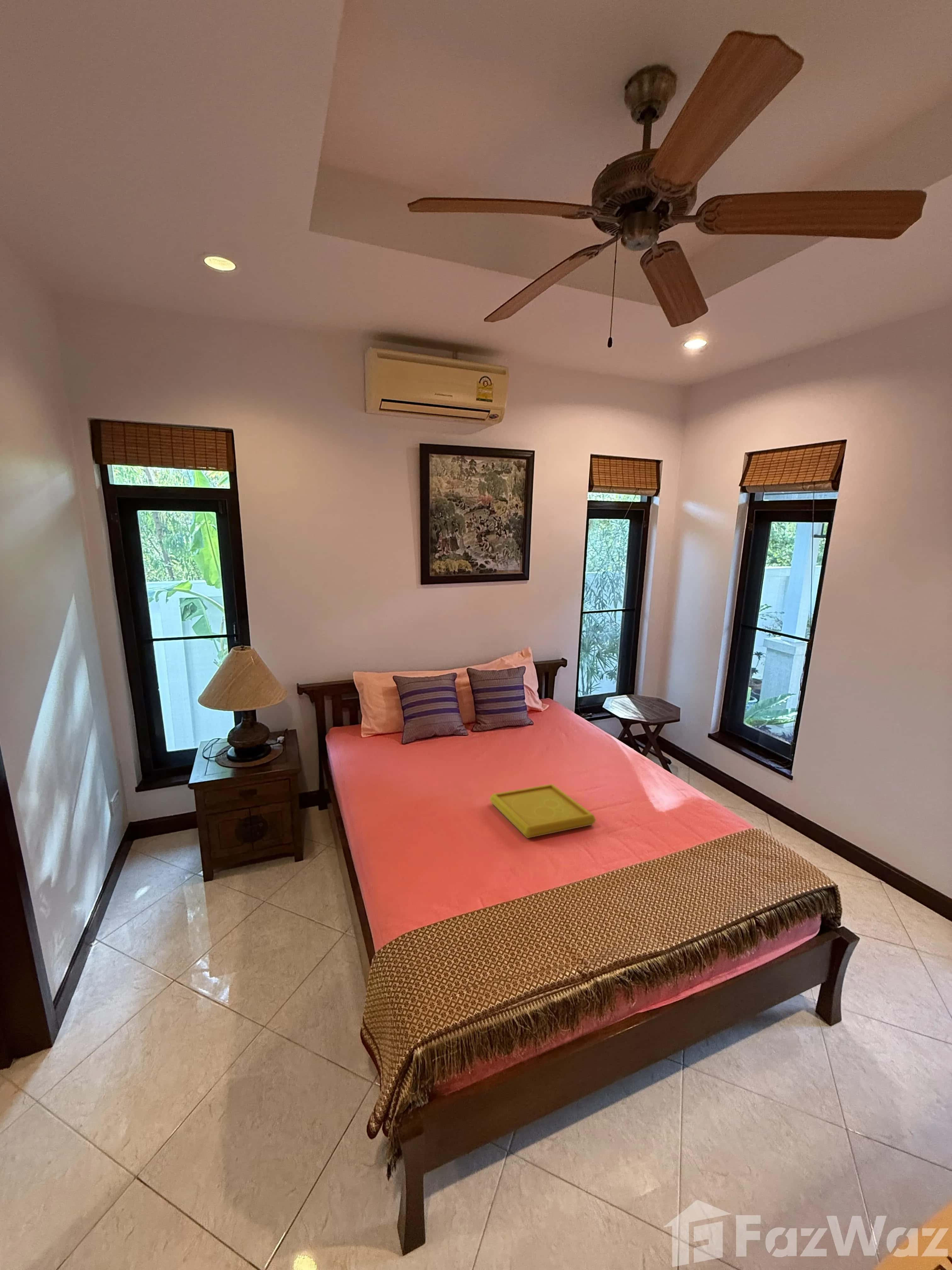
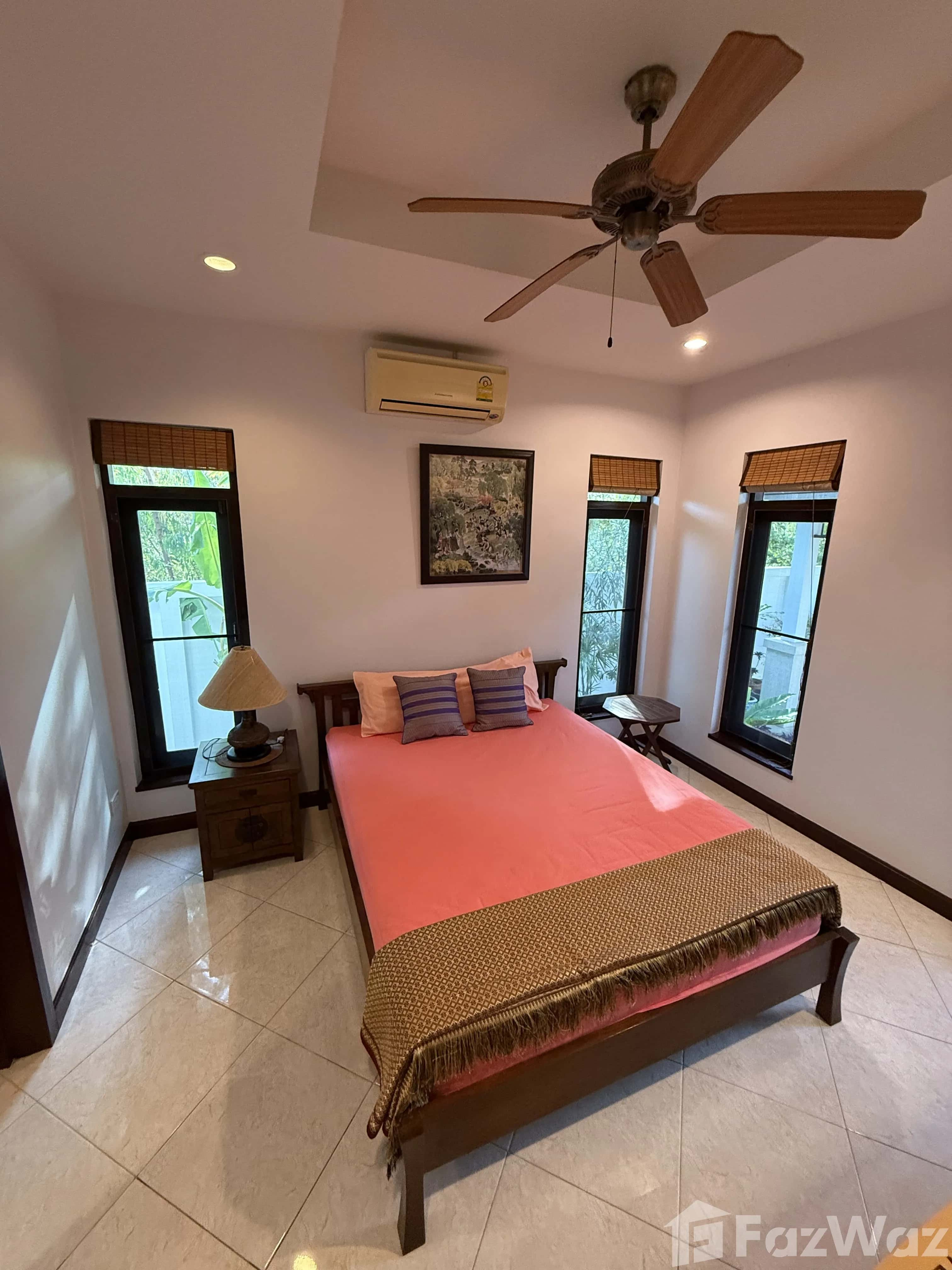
- serving tray [489,784,596,838]
